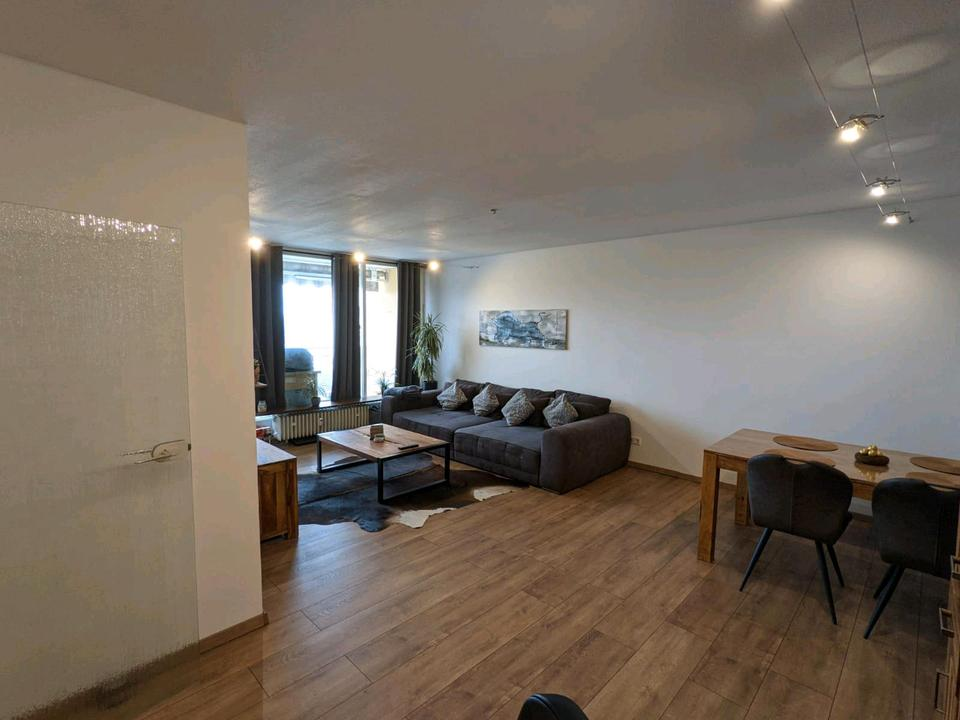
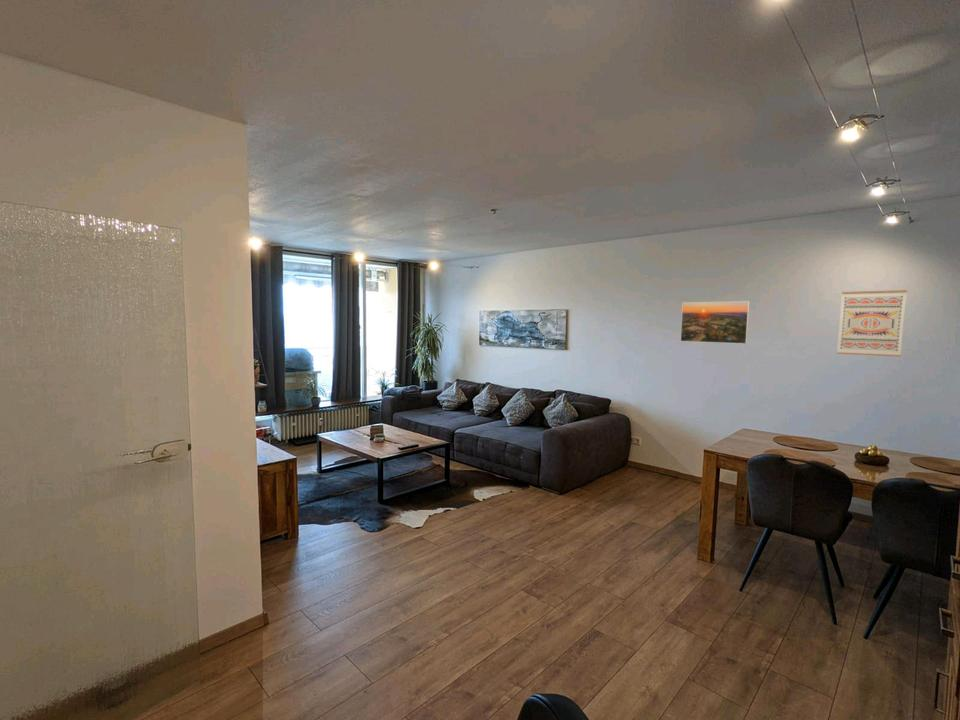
+ wall art [836,289,908,358]
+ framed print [679,300,751,345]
